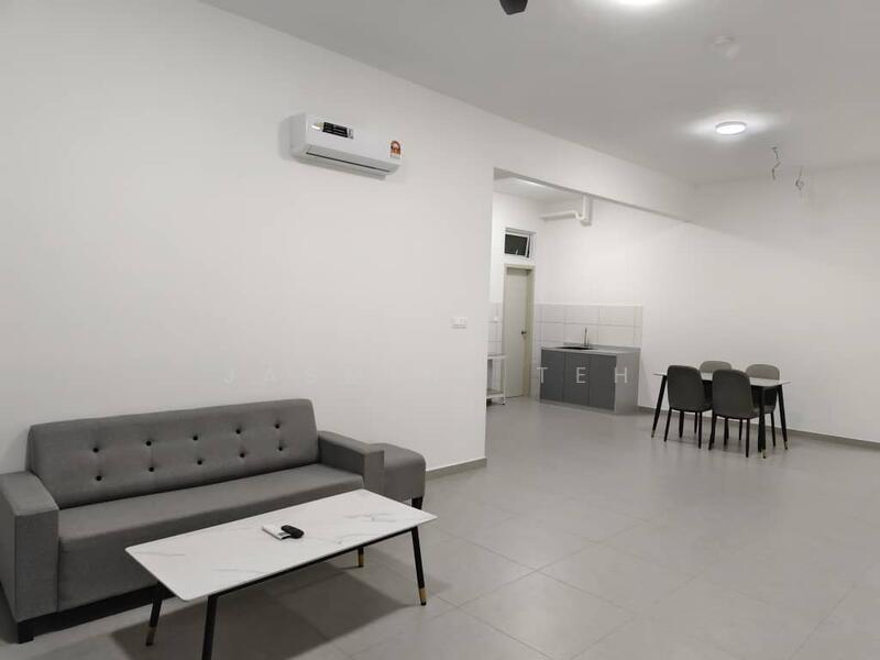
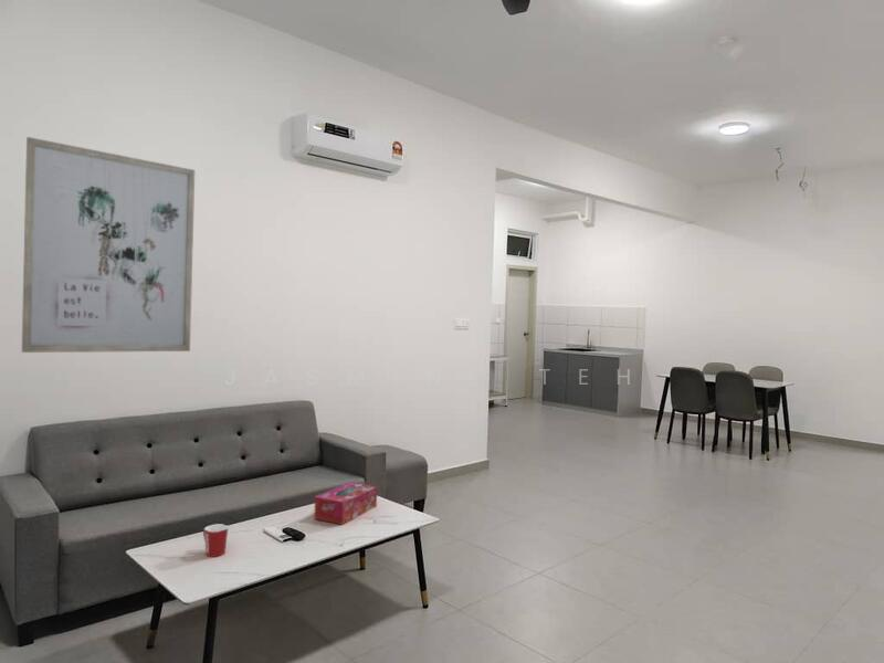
+ wall art [21,136,196,354]
+ mug [202,523,230,558]
+ tissue box [313,481,378,526]
